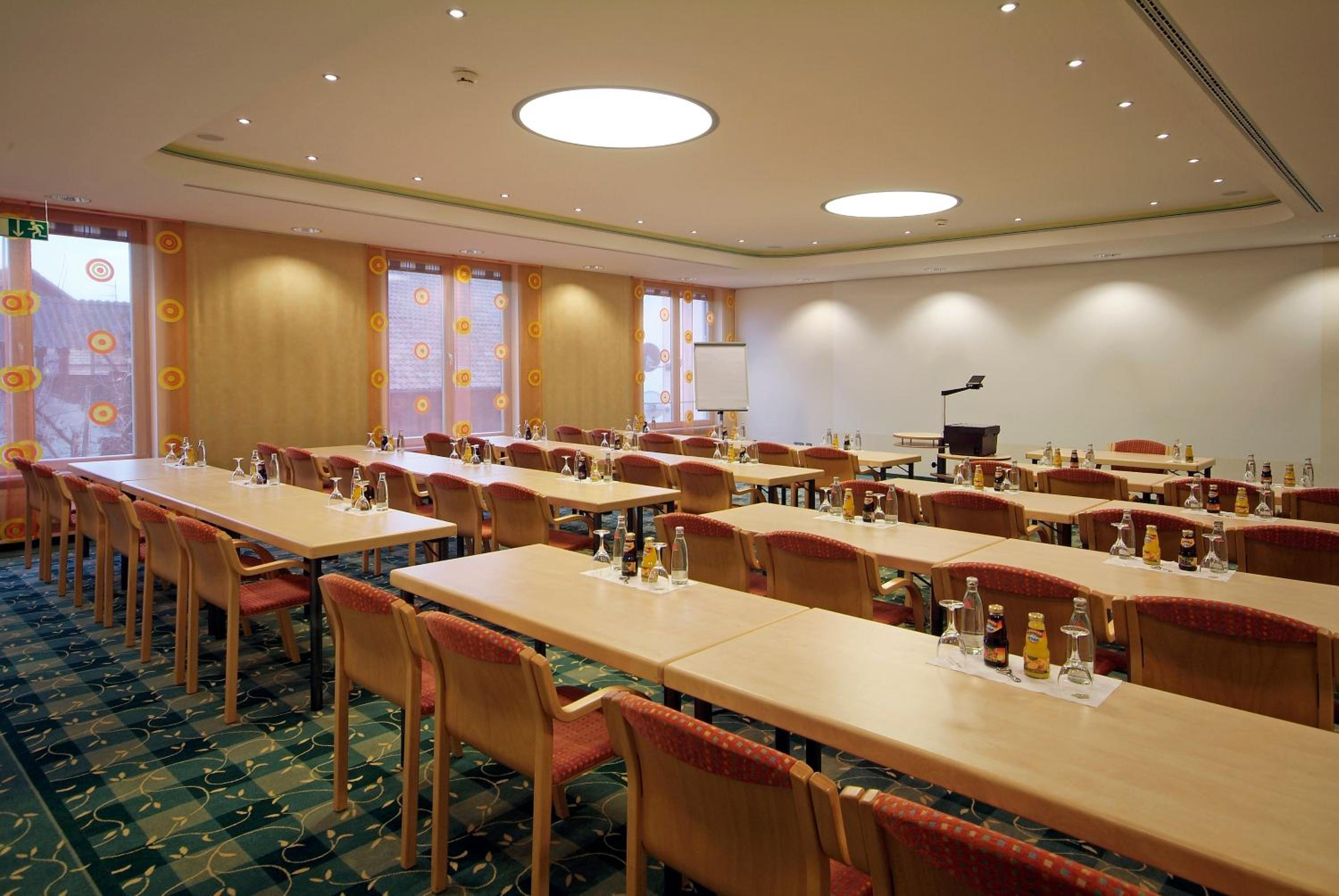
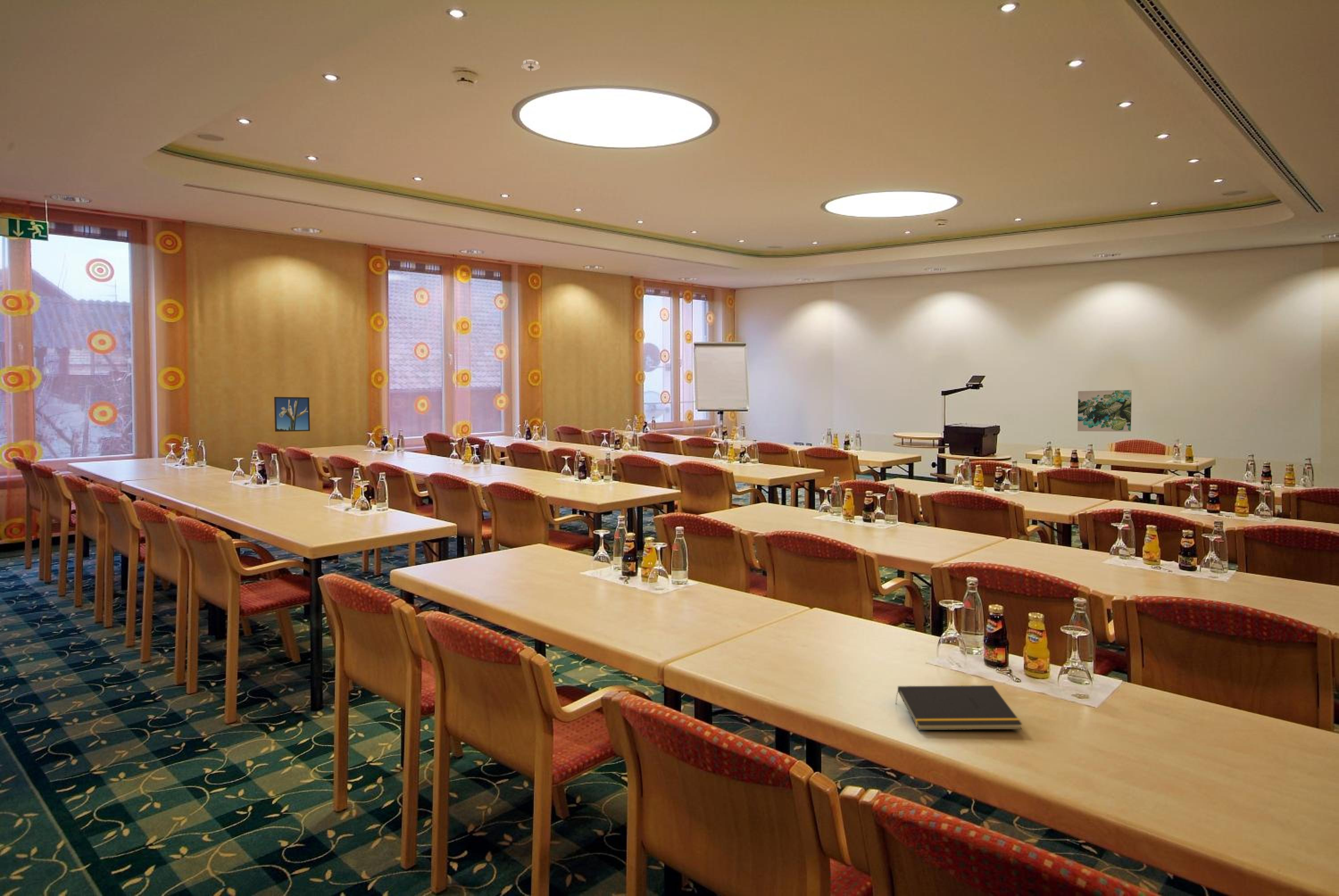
+ smoke detector [520,59,541,71]
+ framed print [274,396,311,432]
+ notepad [895,685,1023,730]
+ wall art [1077,390,1132,432]
